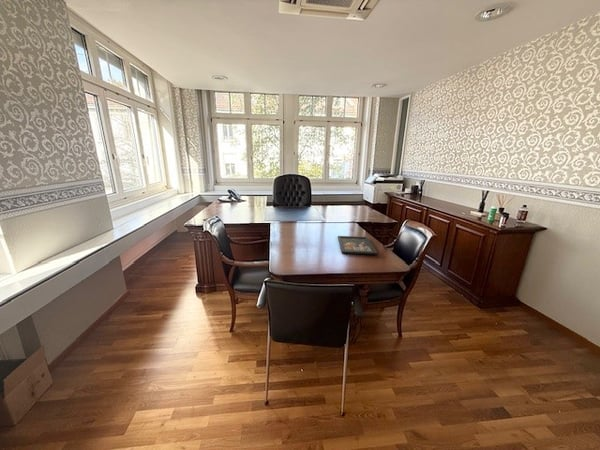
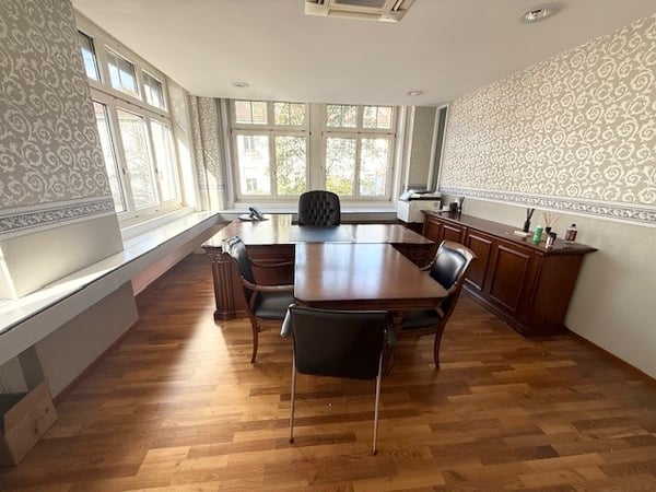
- picture frame [337,235,378,256]
